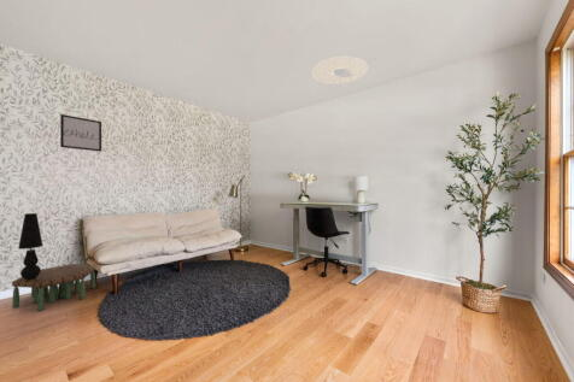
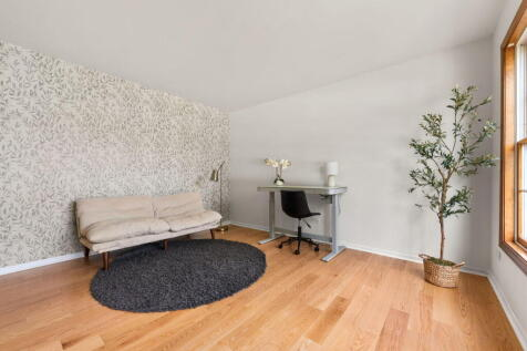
- table lamp [17,212,43,280]
- wall art [59,113,102,153]
- ceiling light [311,55,369,86]
- side table [11,263,96,312]
